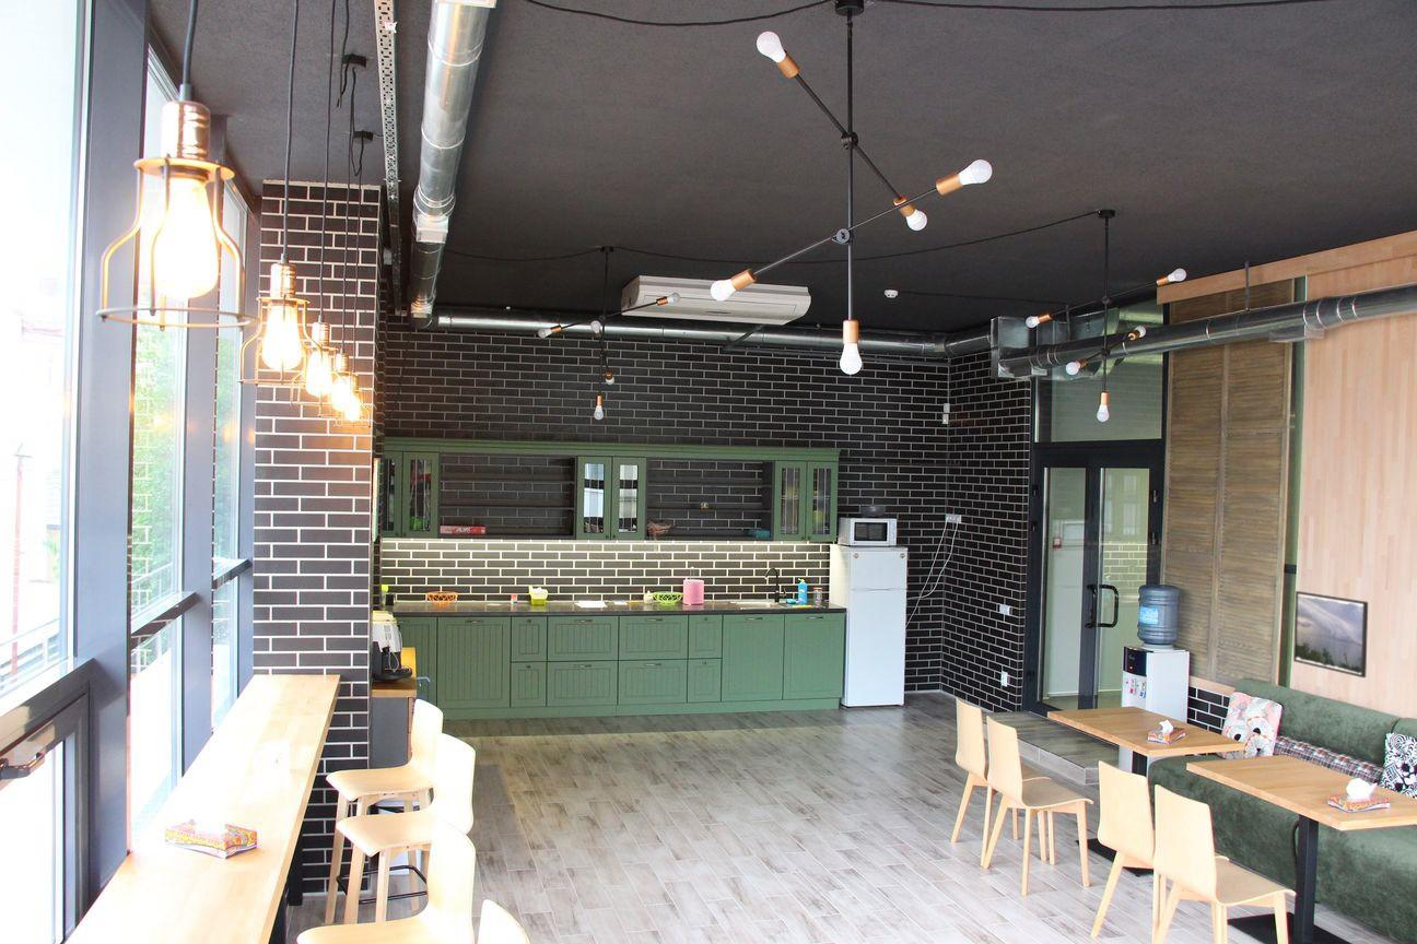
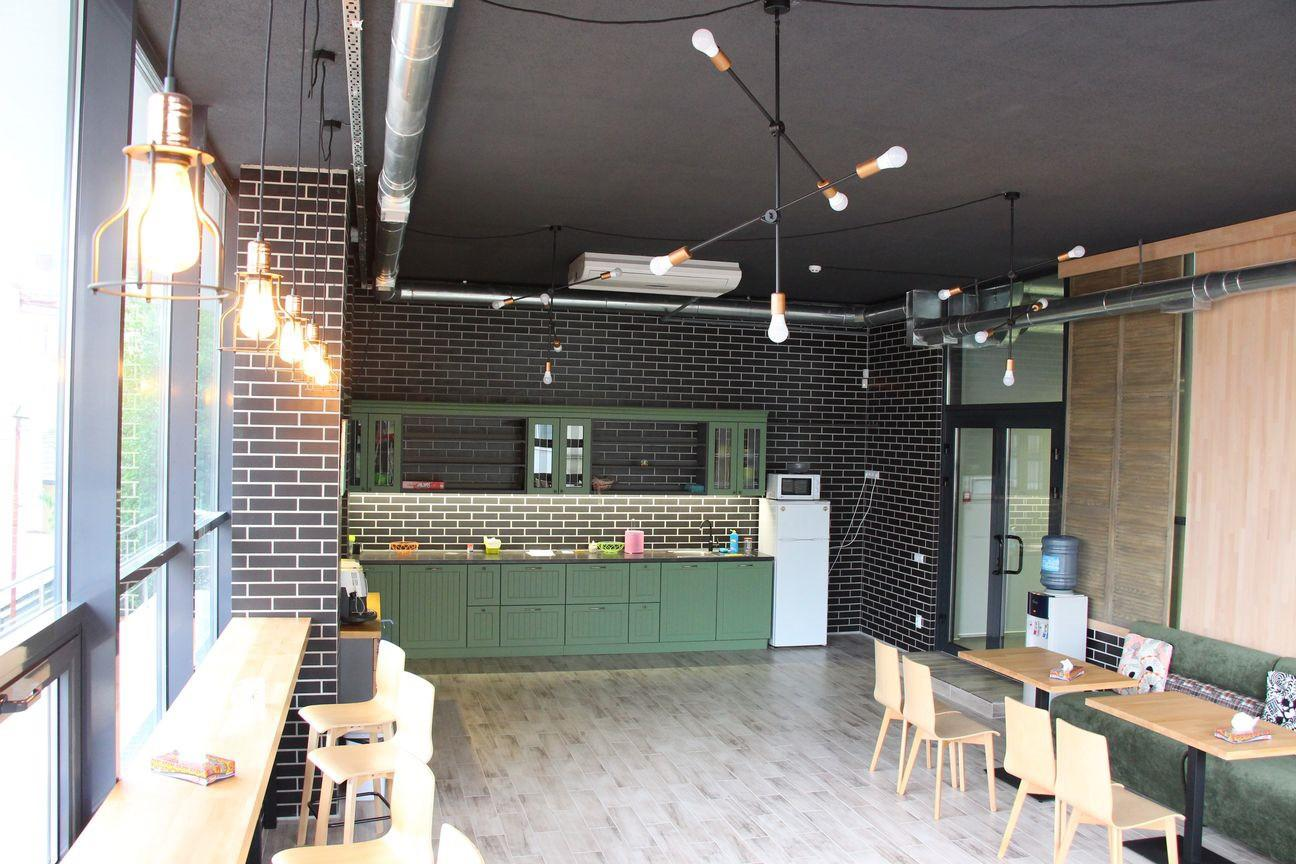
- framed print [1292,590,1369,678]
